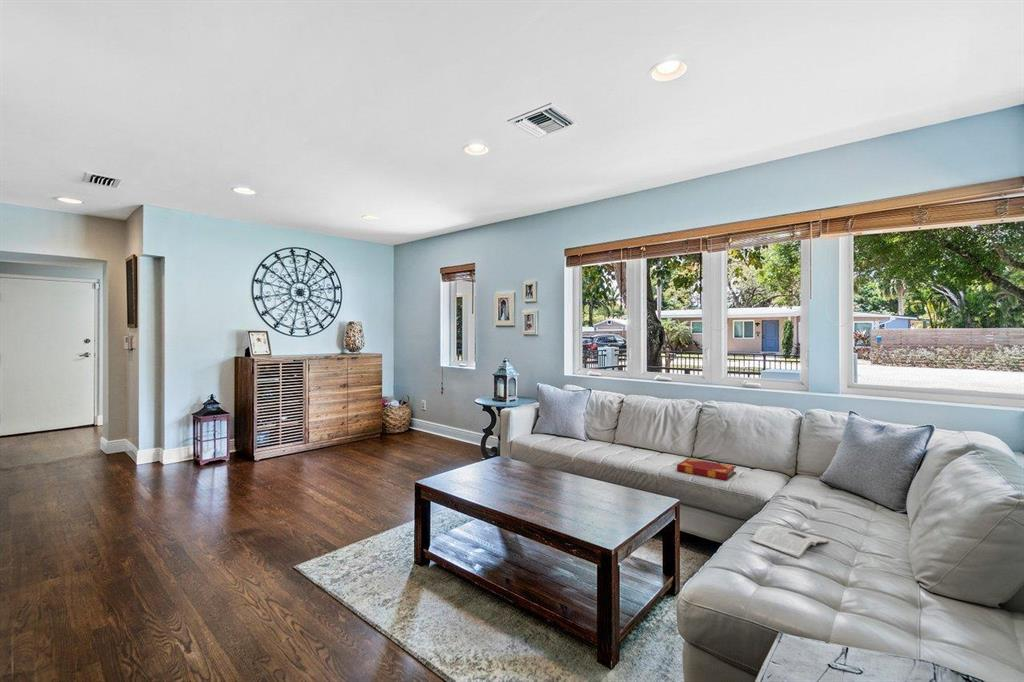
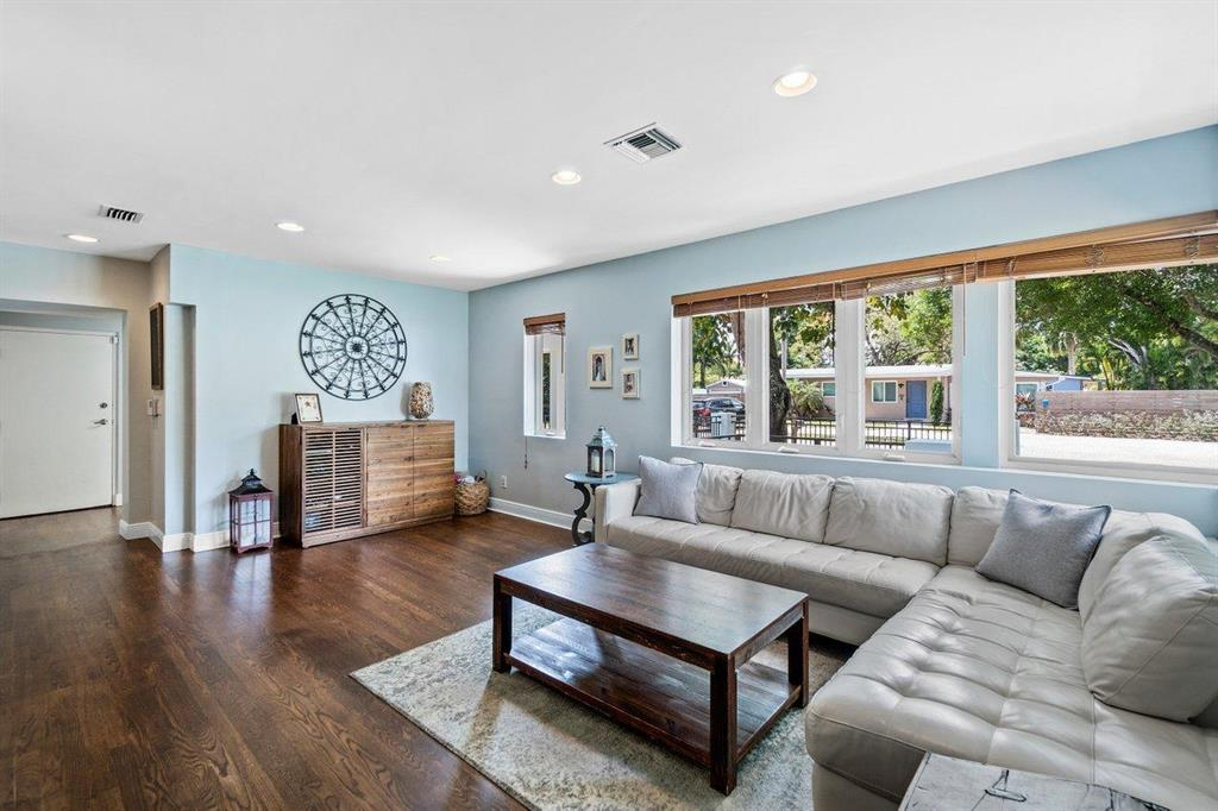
- hardback book [676,457,737,481]
- magazine [749,525,830,560]
